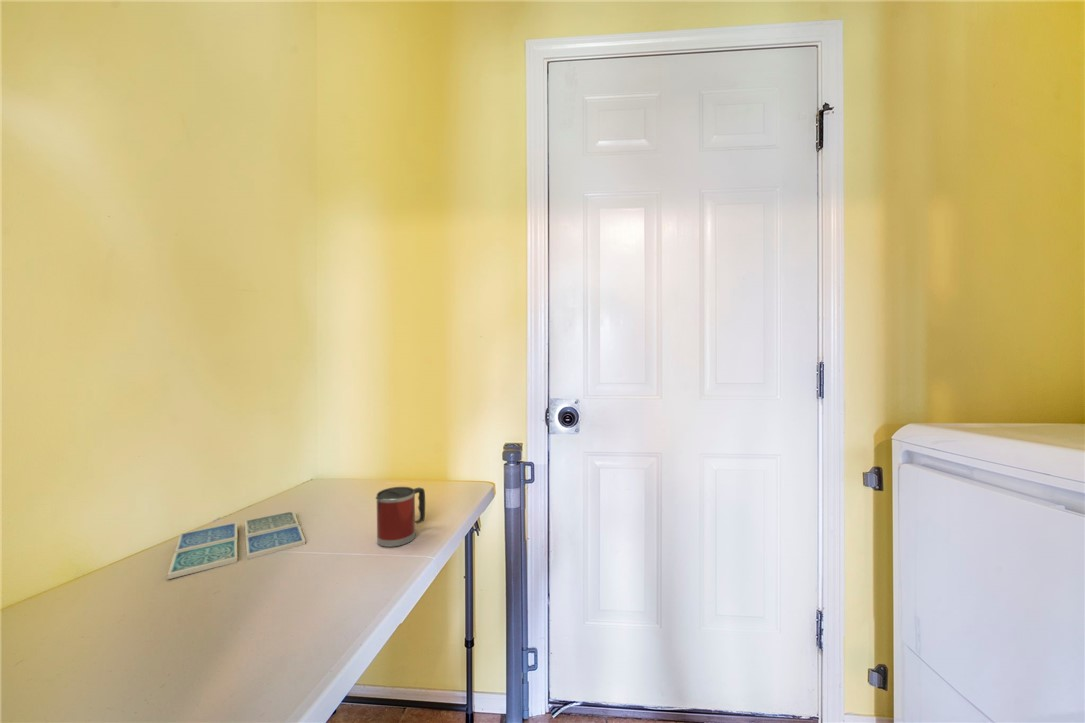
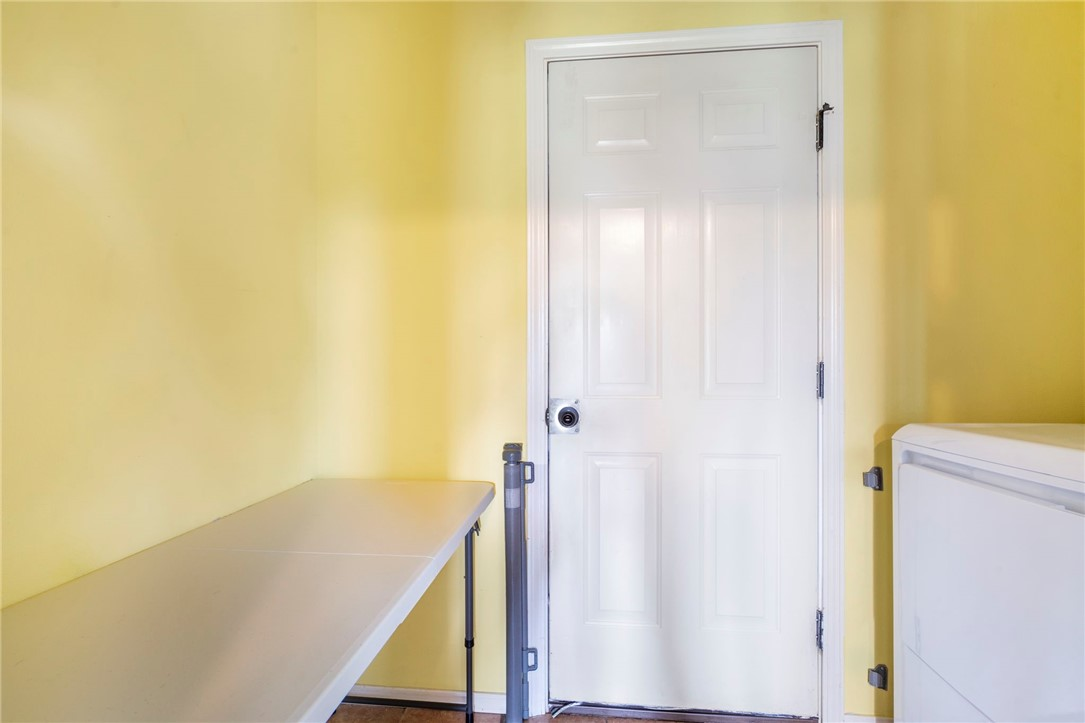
- mug [375,486,426,548]
- drink coaster [167,510,306,580]
